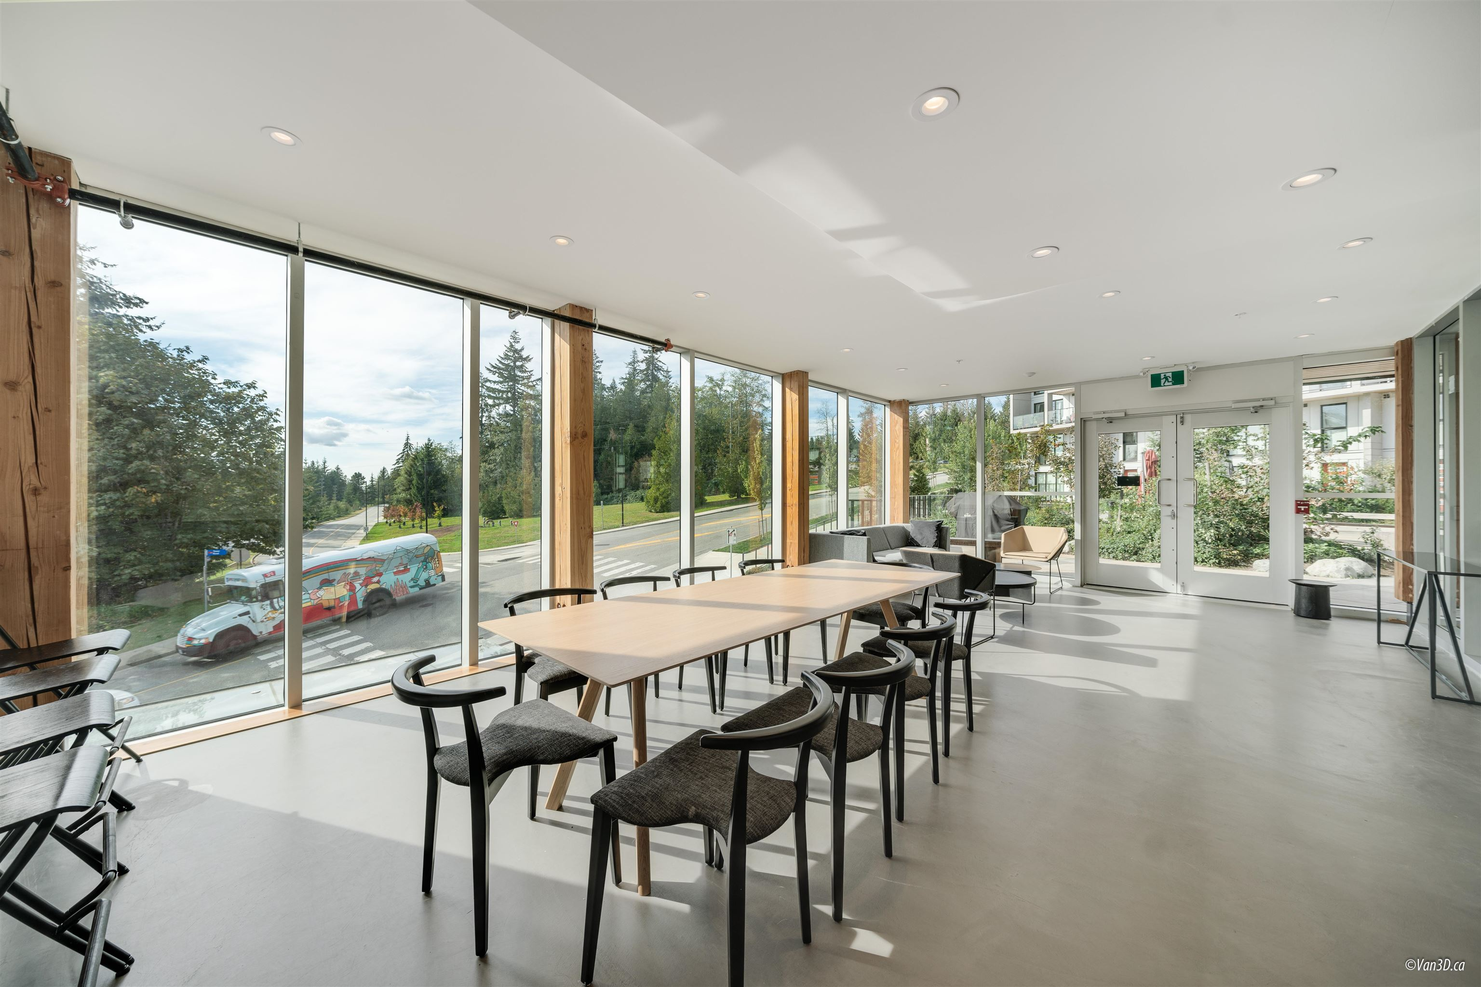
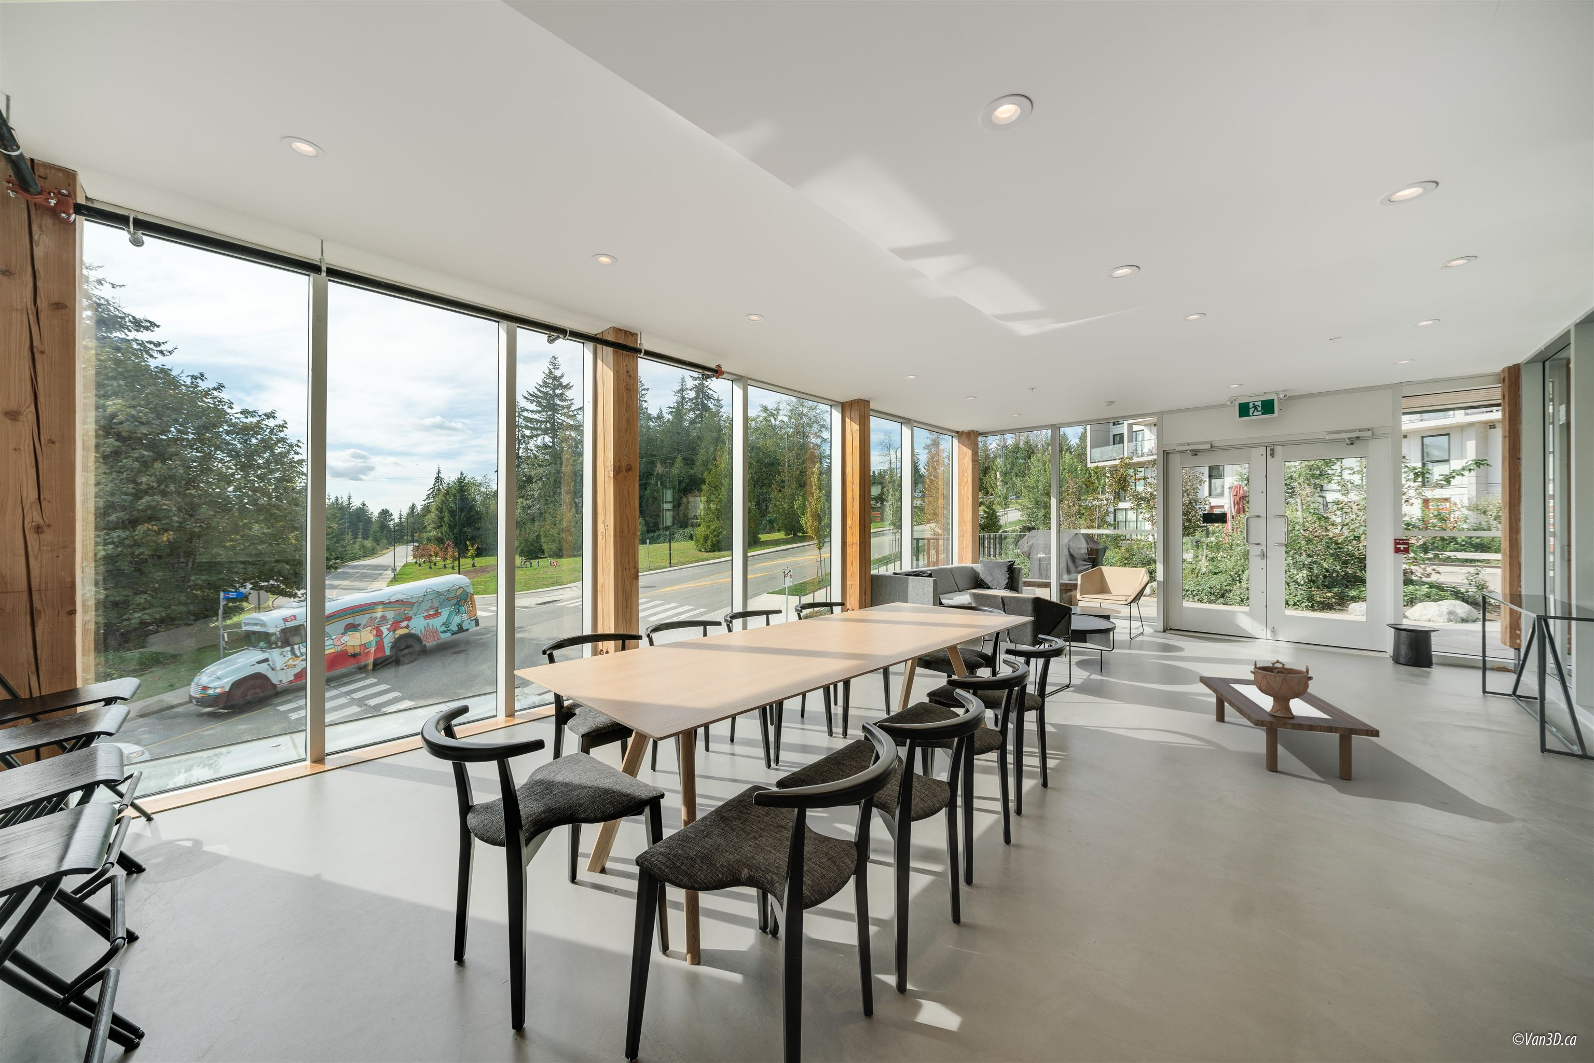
+ decorative bowl [1250,658,1314,718]
+ coffee table [1199,675,1381,781]
